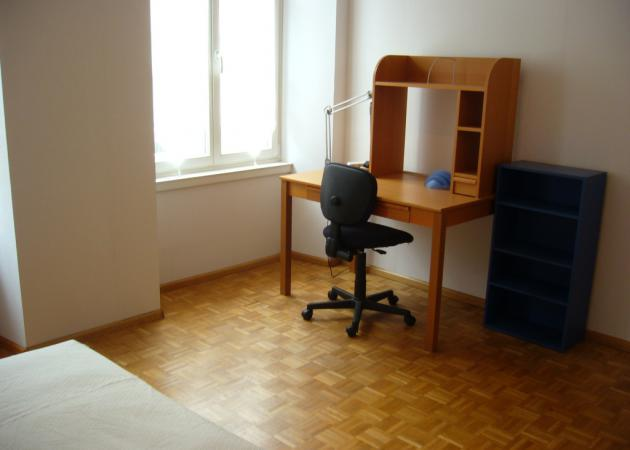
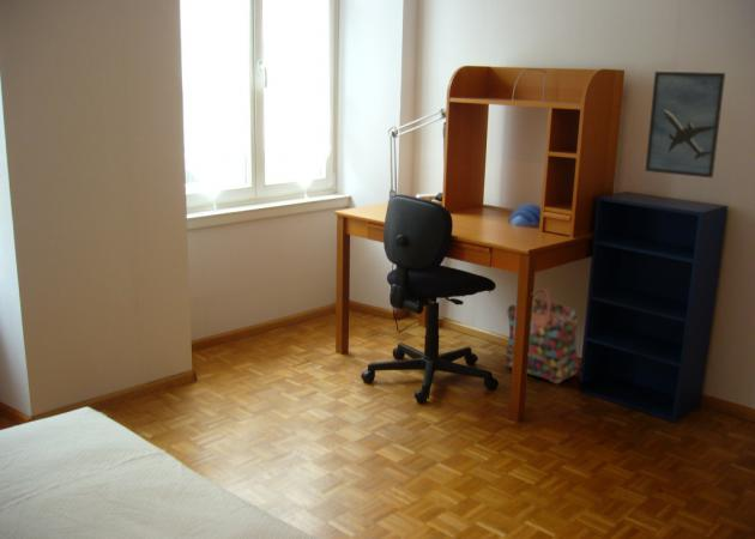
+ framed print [644,71,726,178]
+ backpack [503,287,580,384]
